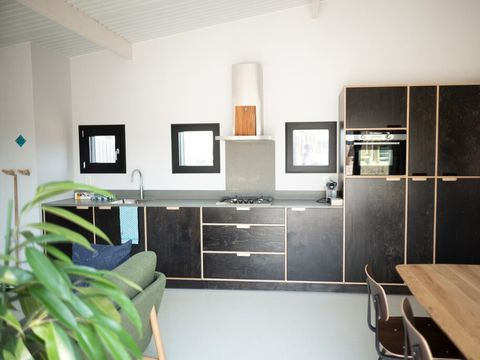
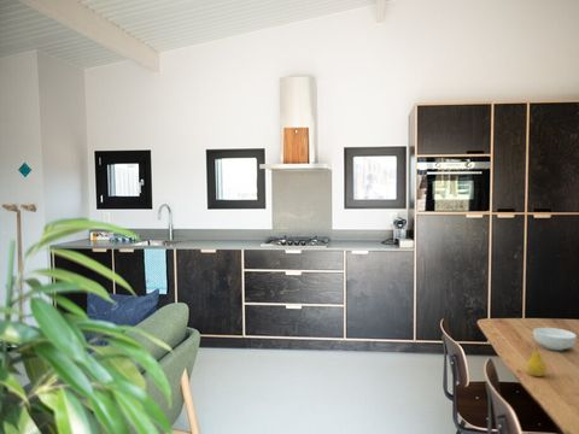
+ fruit [526,345,548,377]
+ cereal bowl [532,327,578,352]
